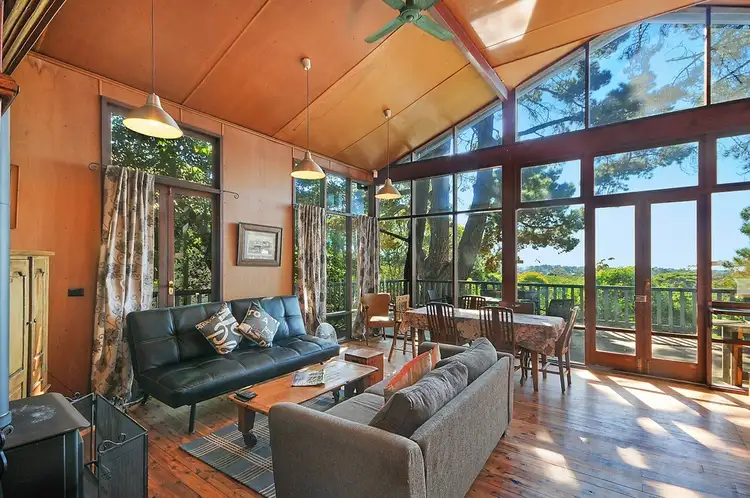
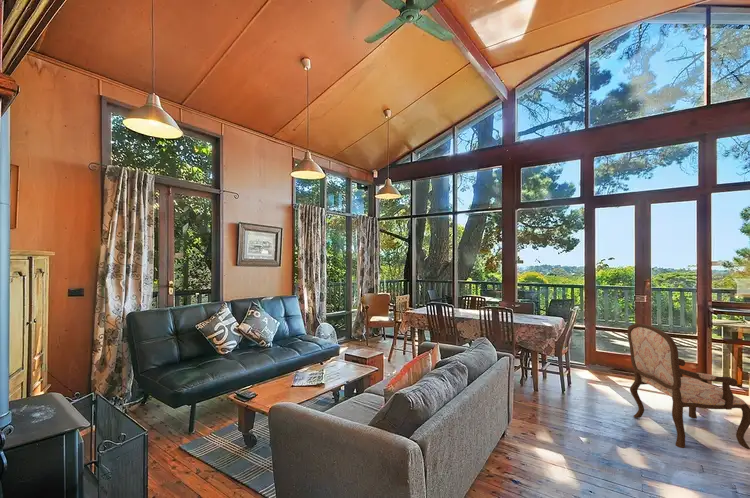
+ armchair [626,323,750,450]
